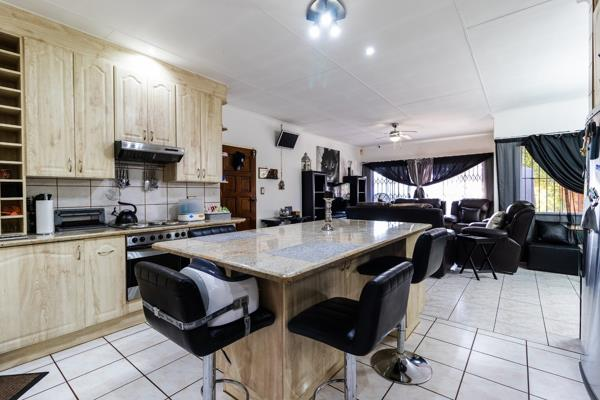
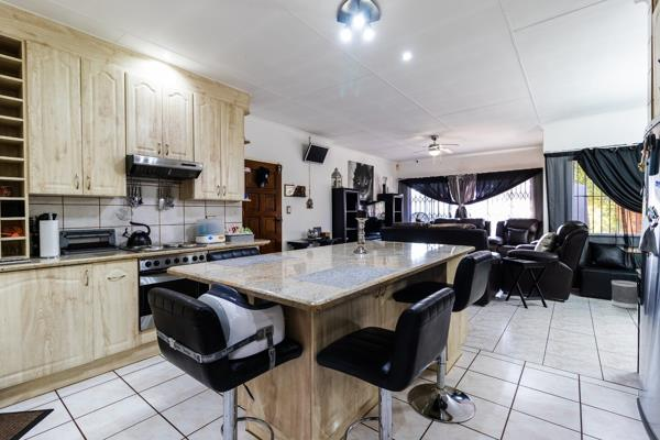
+ wastebasket [610,279,638,310]
